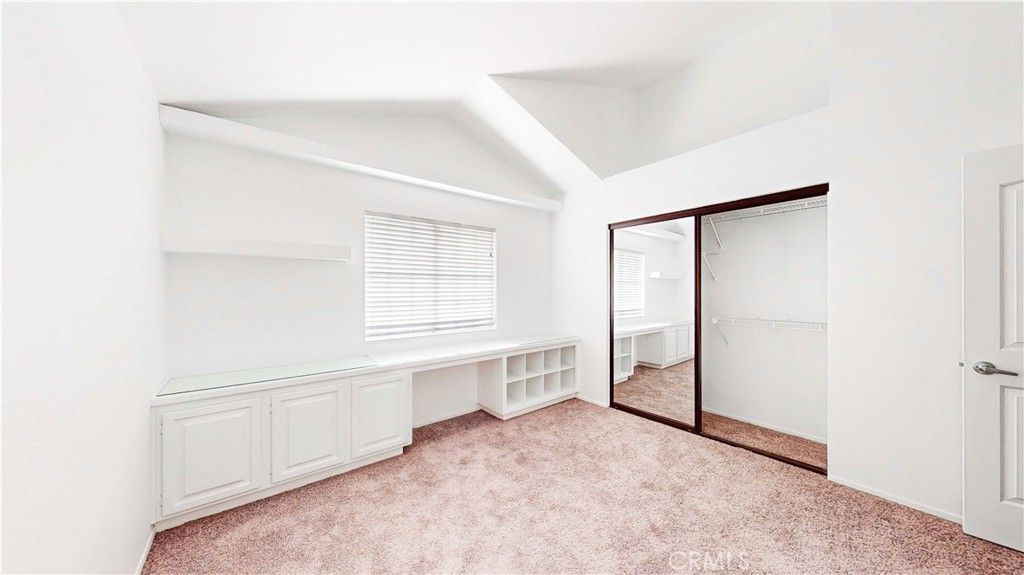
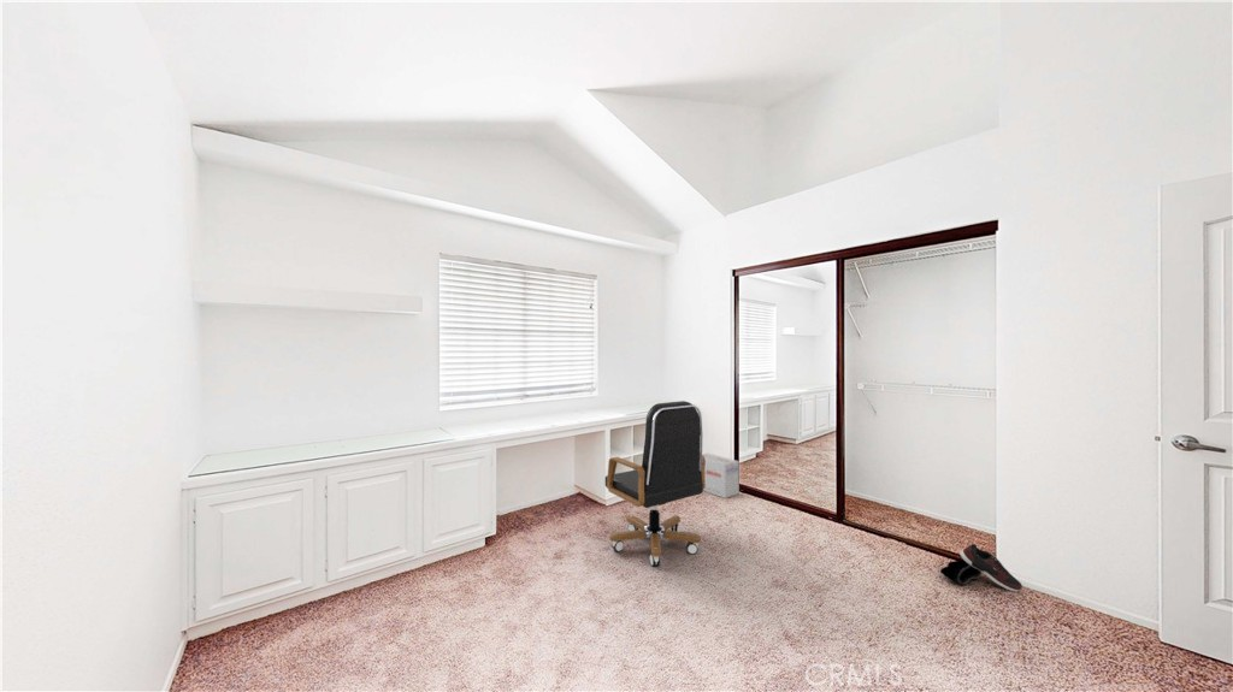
+ shoe [939,543,1023,593]
+ cardboard box [702,453,741,499]
+ office chair [604,400,706,567]
